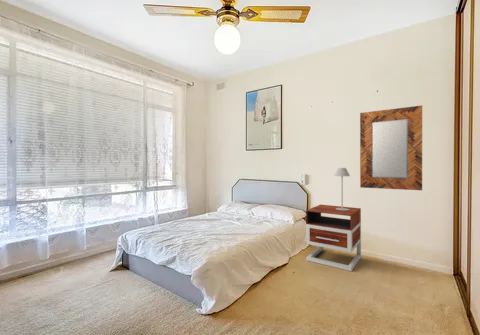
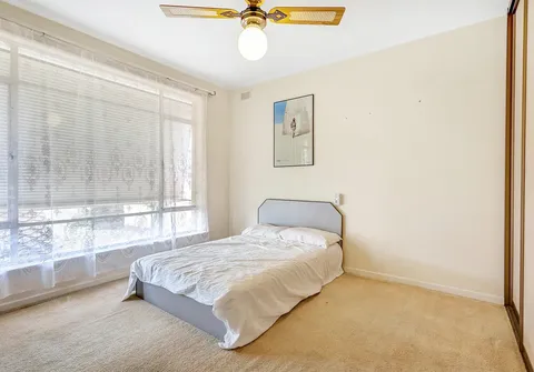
- home mirror [359,104,423,191]
- table lamp [333,167,351,210]
- nightstand [305,204,362,272]
